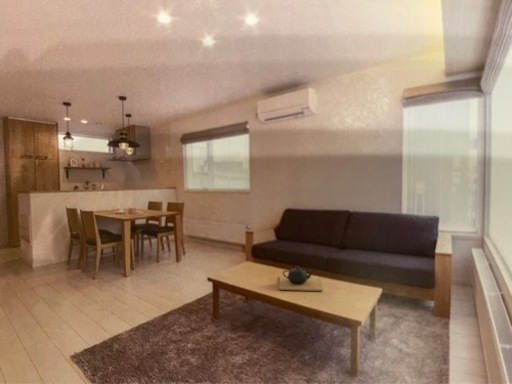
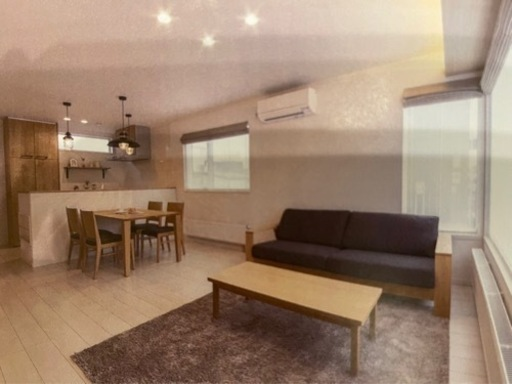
- teapot [278,265,323,292]
